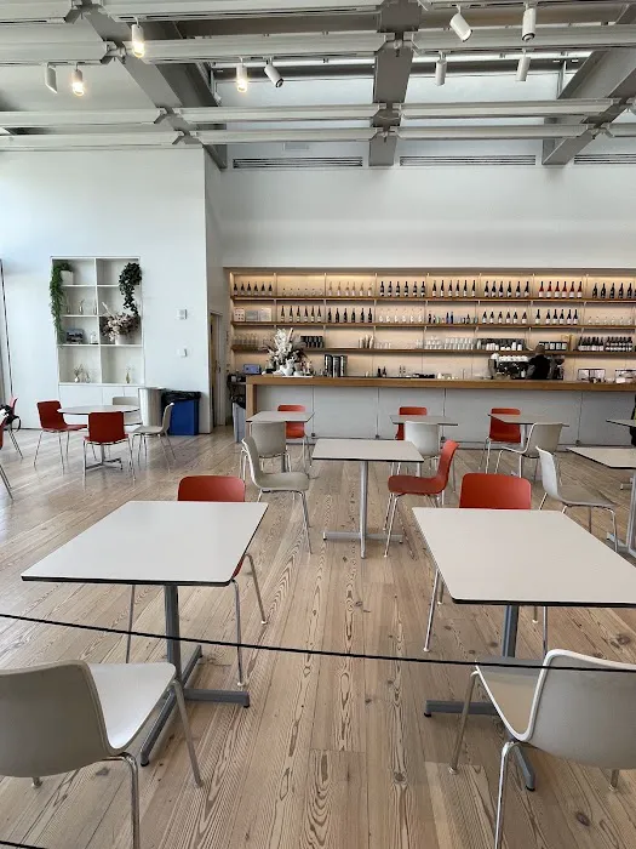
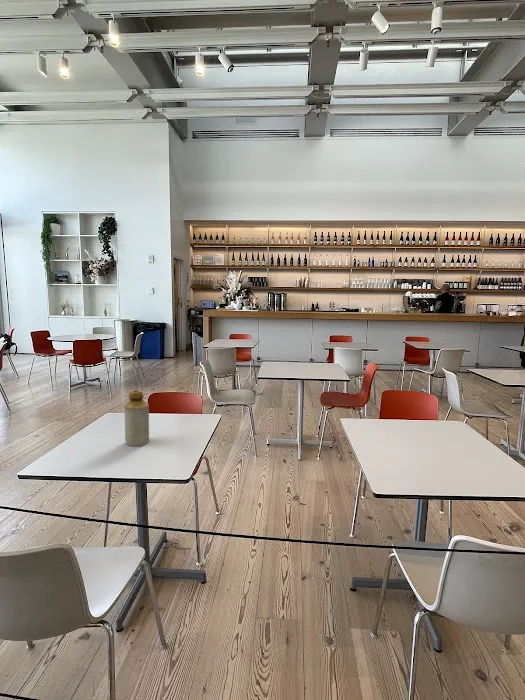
+ bottle [123,389,150,447]
